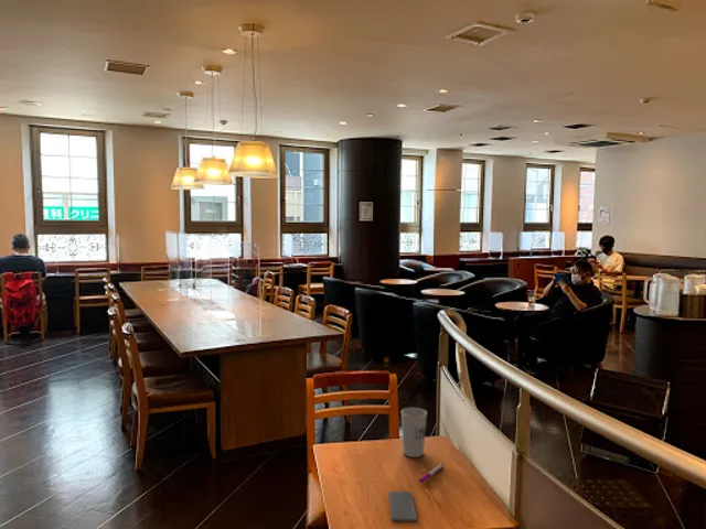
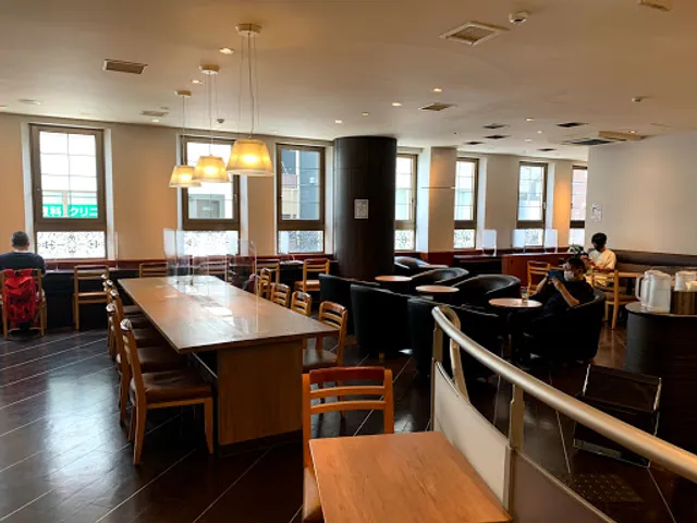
- cup [400,407,428,458]
- pen [418,463,445,484]
- smartphone [387,490,418,523]
